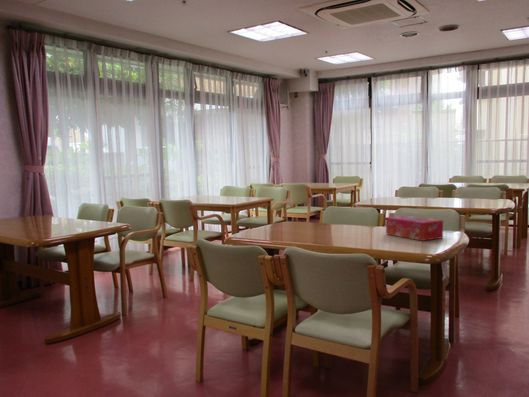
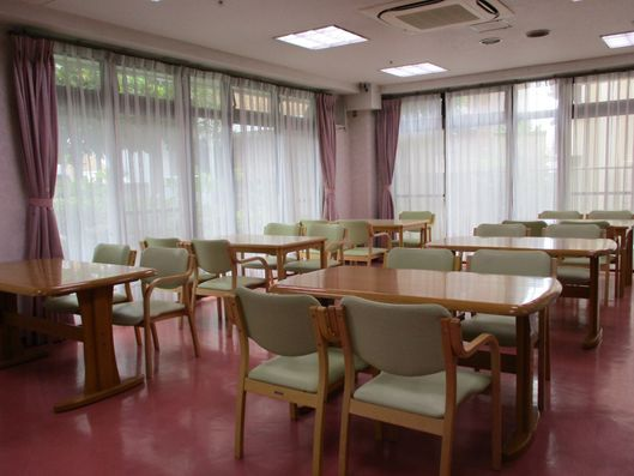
- tissue box [385,215,444,242]
